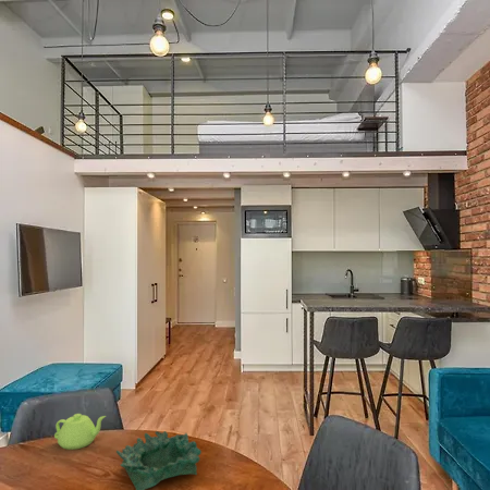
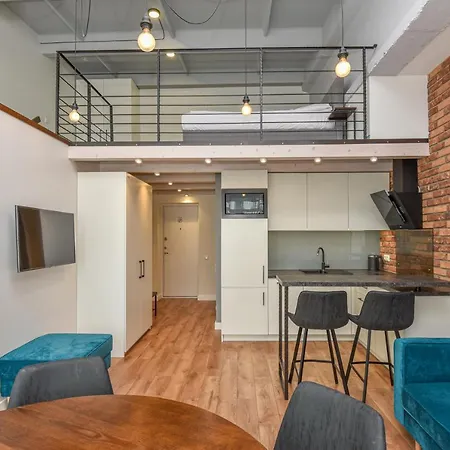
- teapot [53,413,107,451]
- decorative bowl [115,430,203,490]
